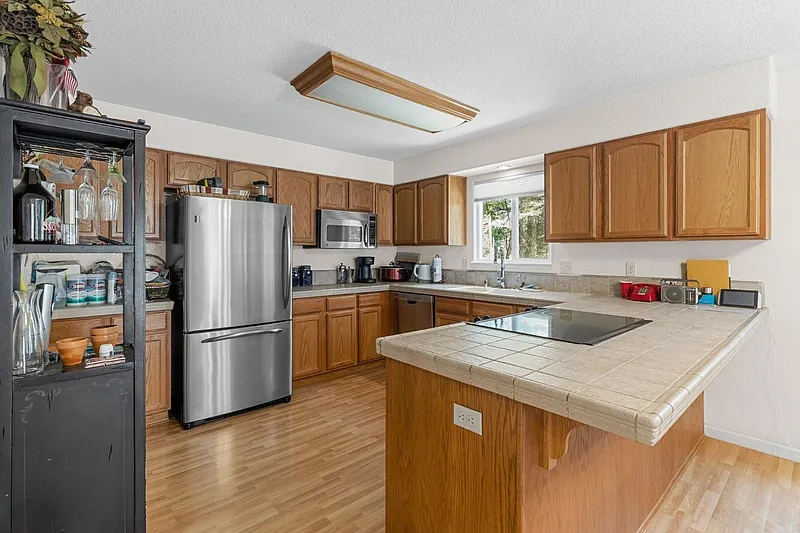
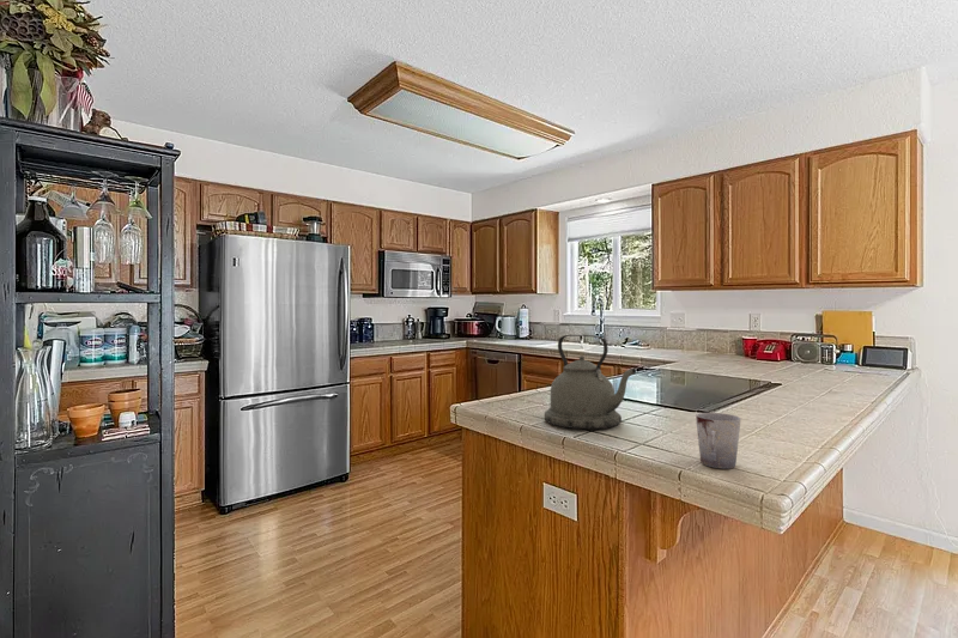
+ cup [695,412,742,469]
+ kettle [544,334,637,430]
